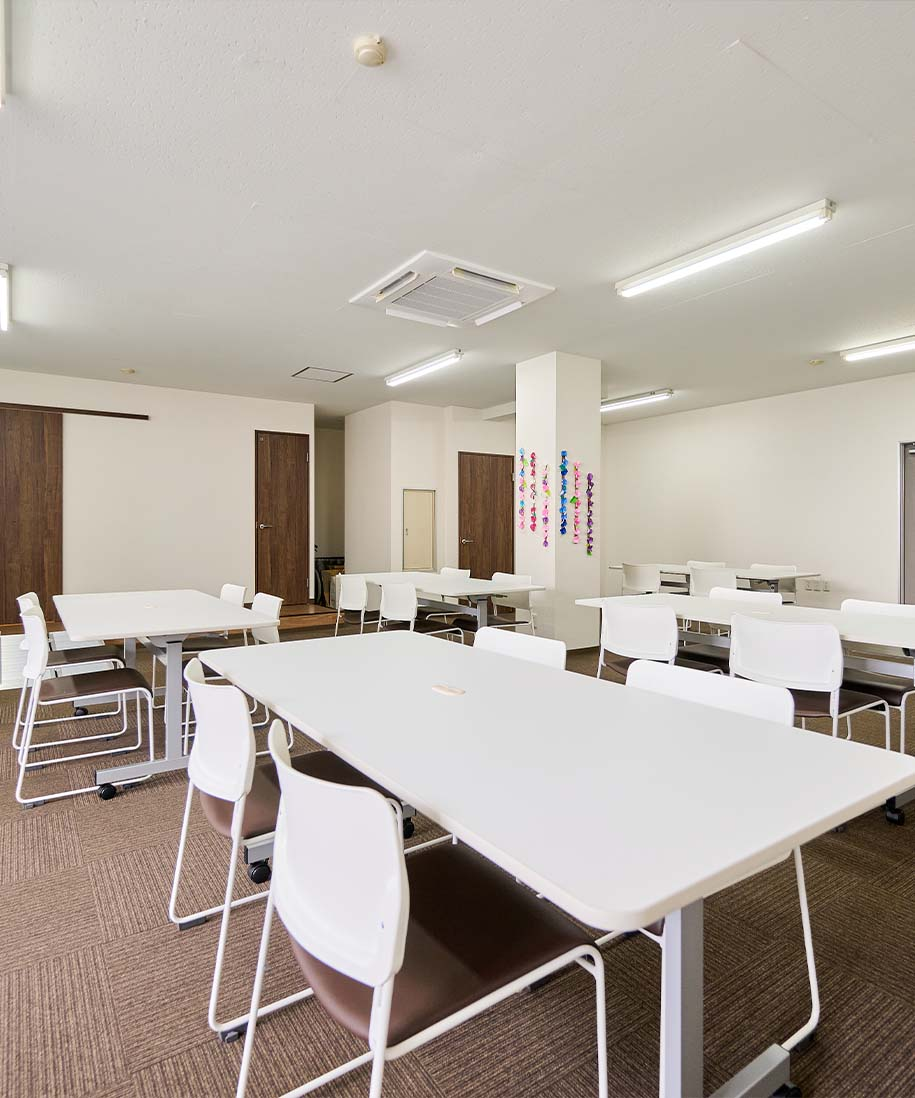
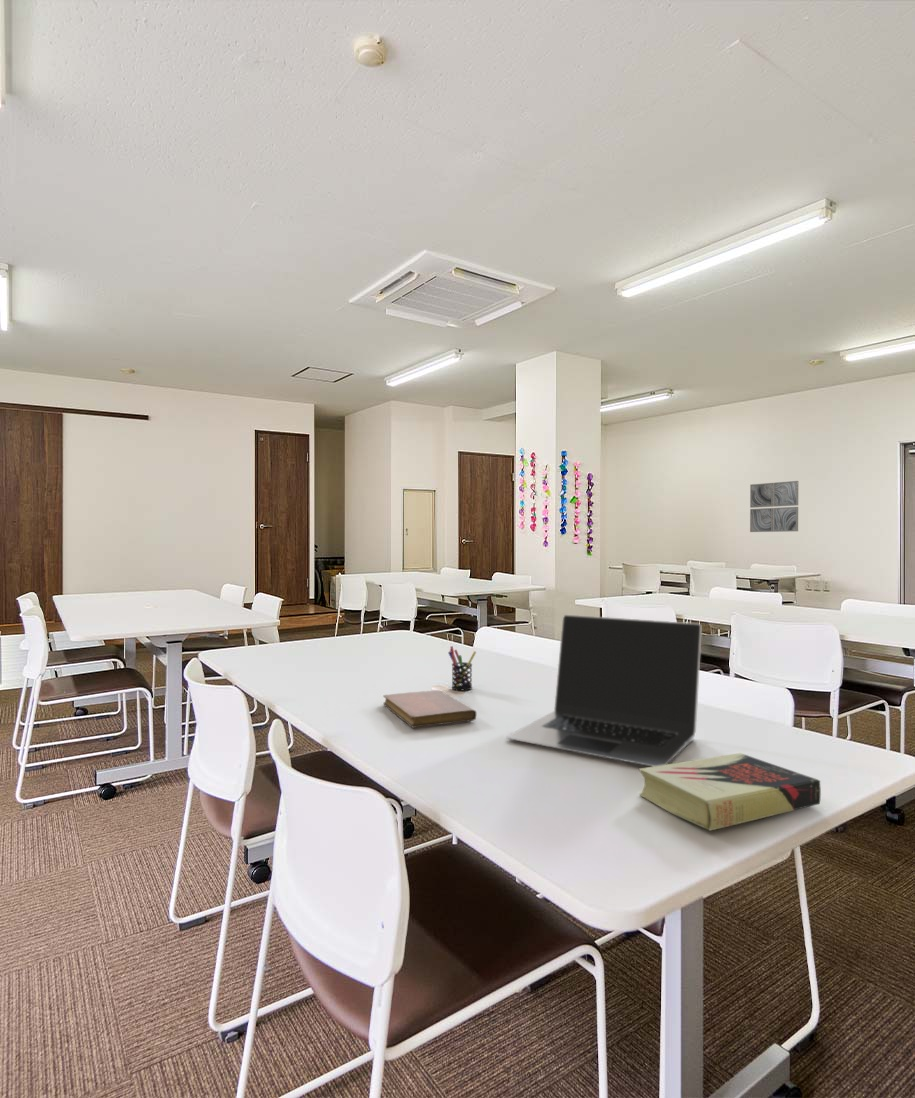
+ laptop [506,614,703,767]
+ wall art [749,480,799,533]
+ notebook [382,689,477,729]
+ pen holder [447,645,477,691]
+ book [638,752,822,832]
